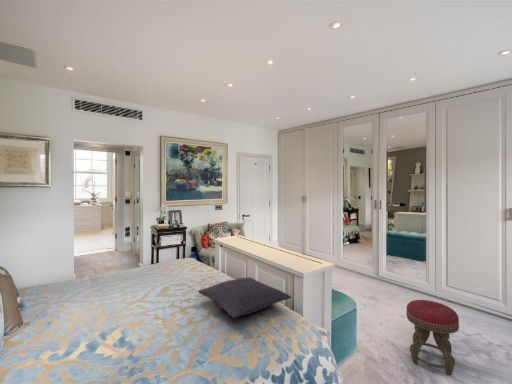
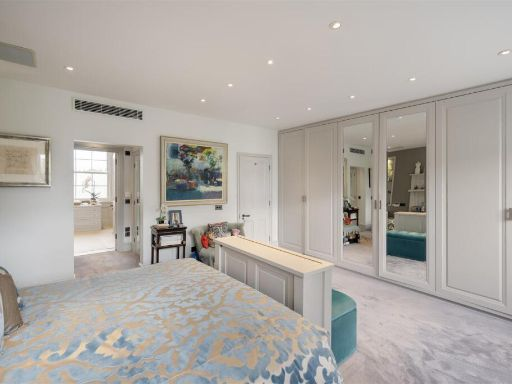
- stool [405,299,460,376]
- pillow [197,277,292,319]
